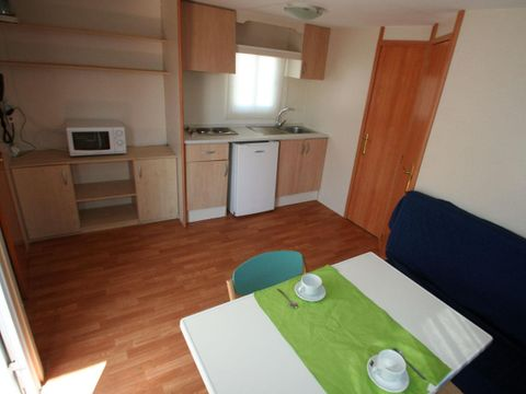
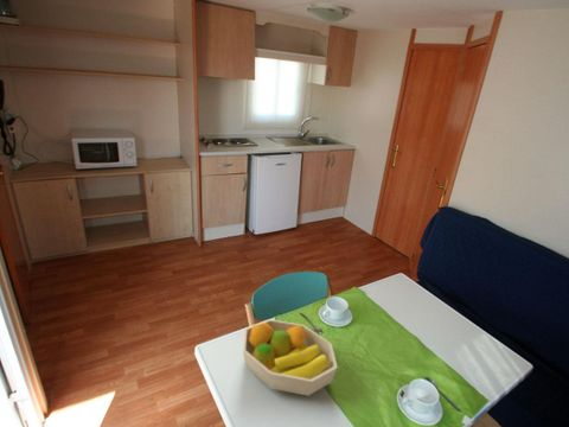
+ fruit bowl [242,318,339,397]
